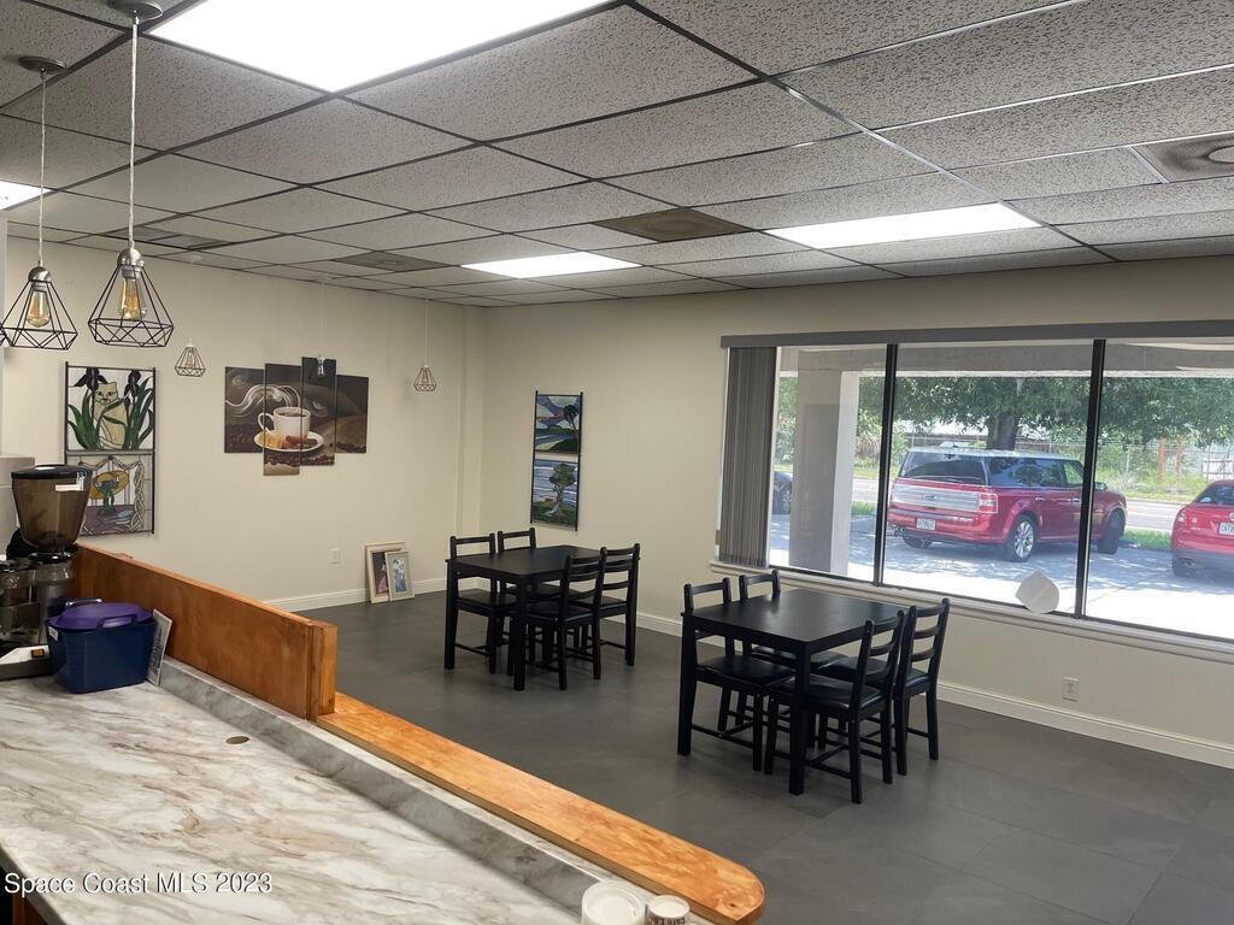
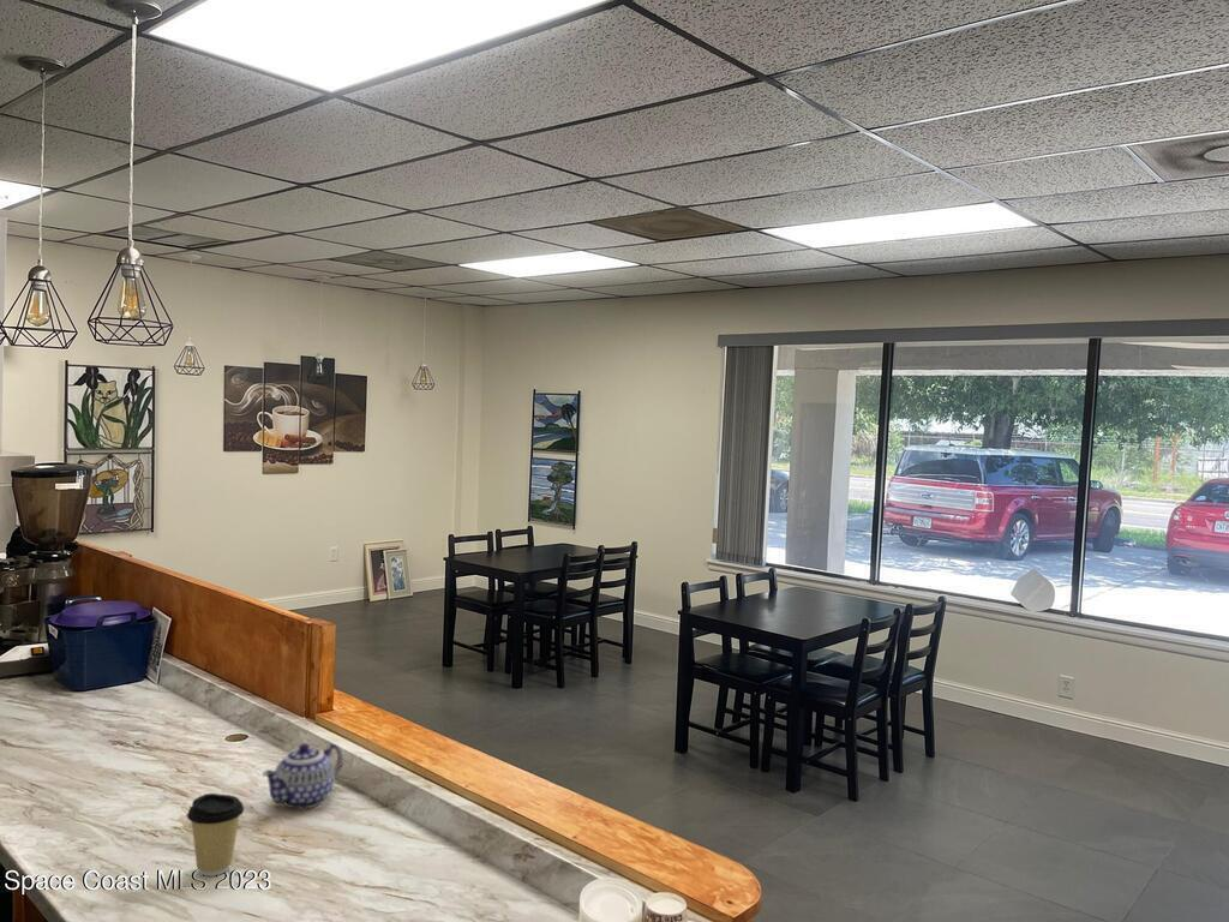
+ coffee cup [186,792,245,878]
+ teapot [262,743,344,809]
